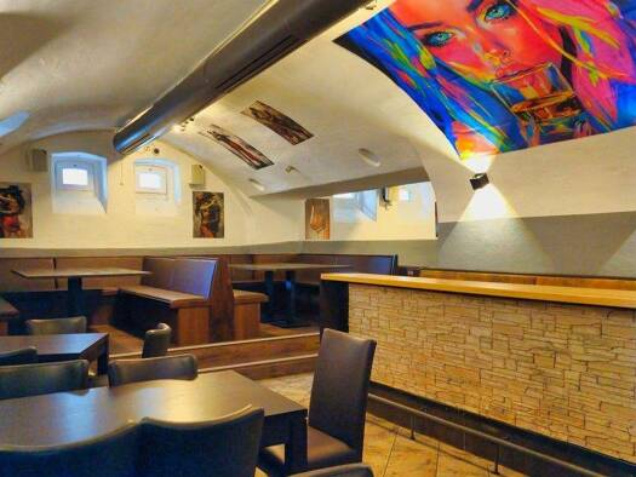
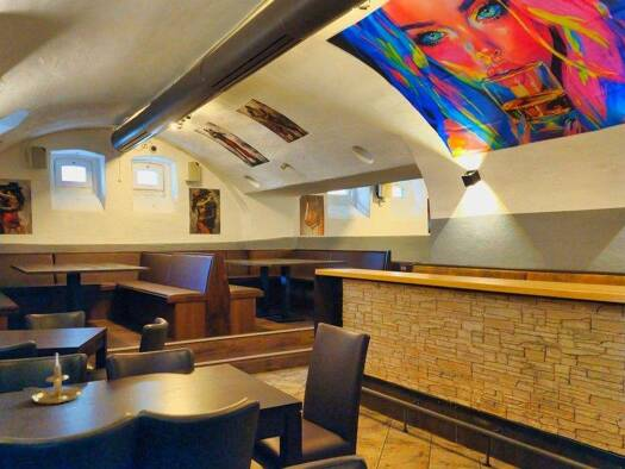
+ candle holder [24,352,85,406]
